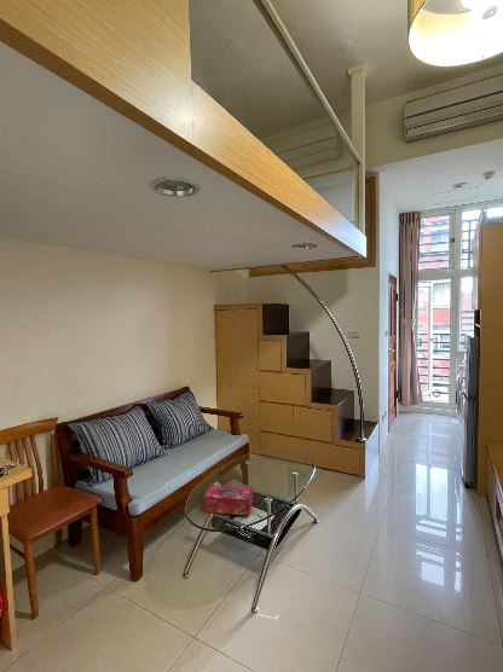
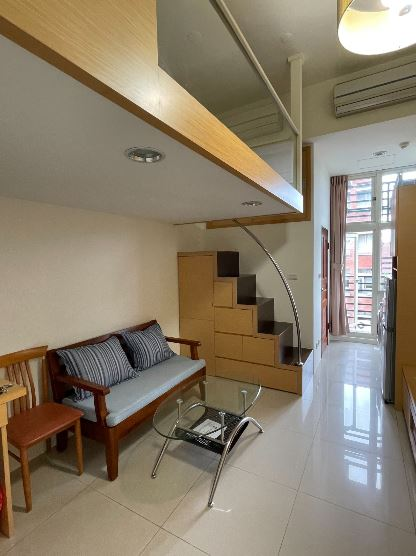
- tissue box [203,485,254,516]
